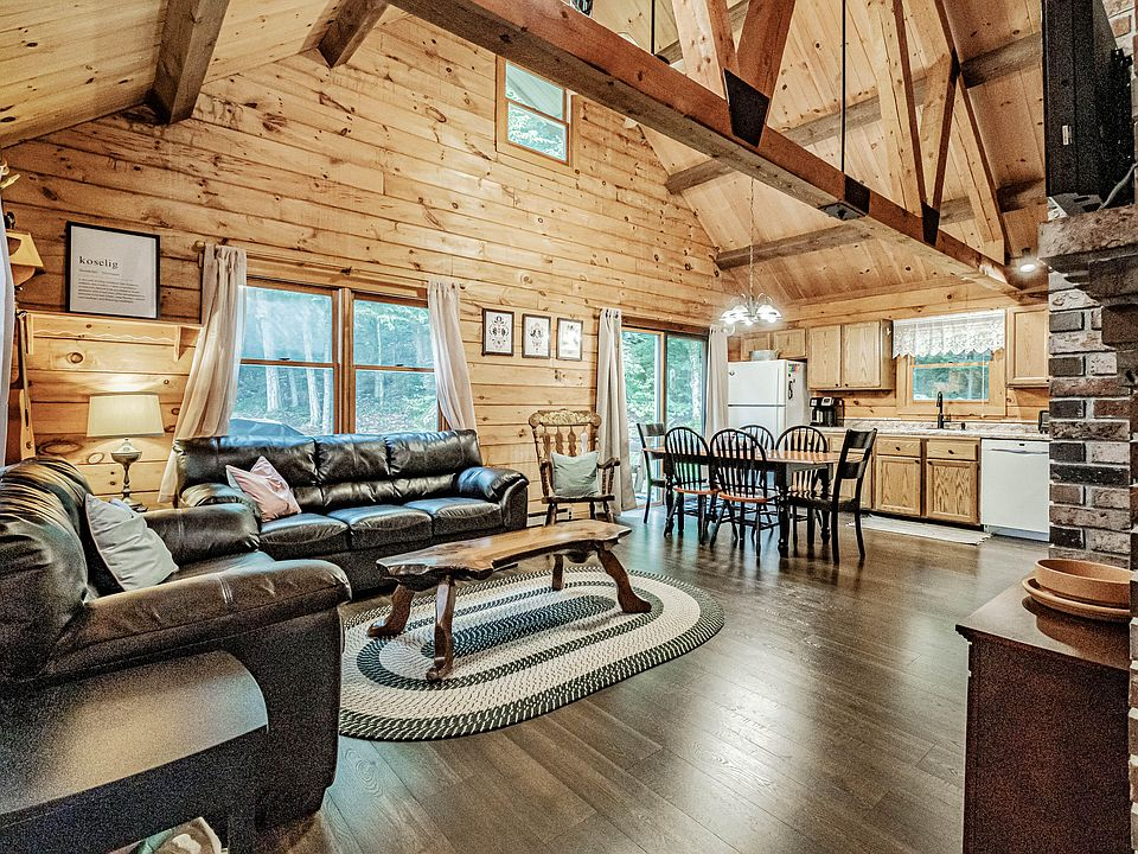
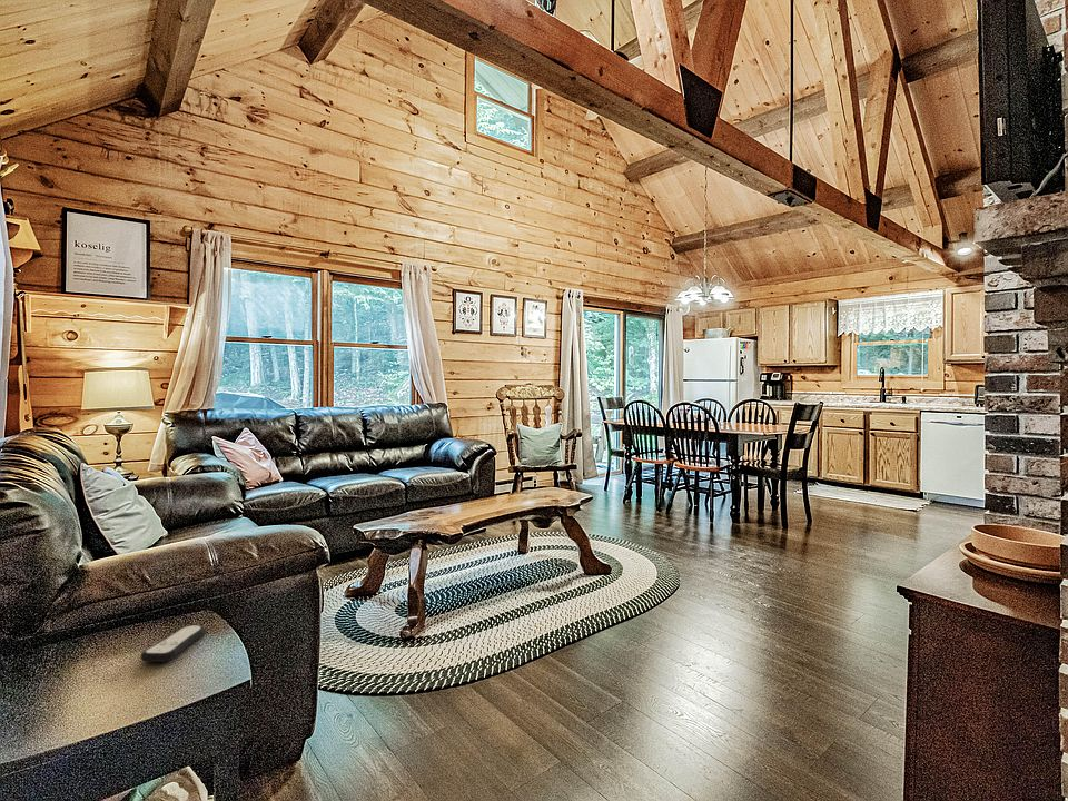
+ remote control [139,624,207,663]
